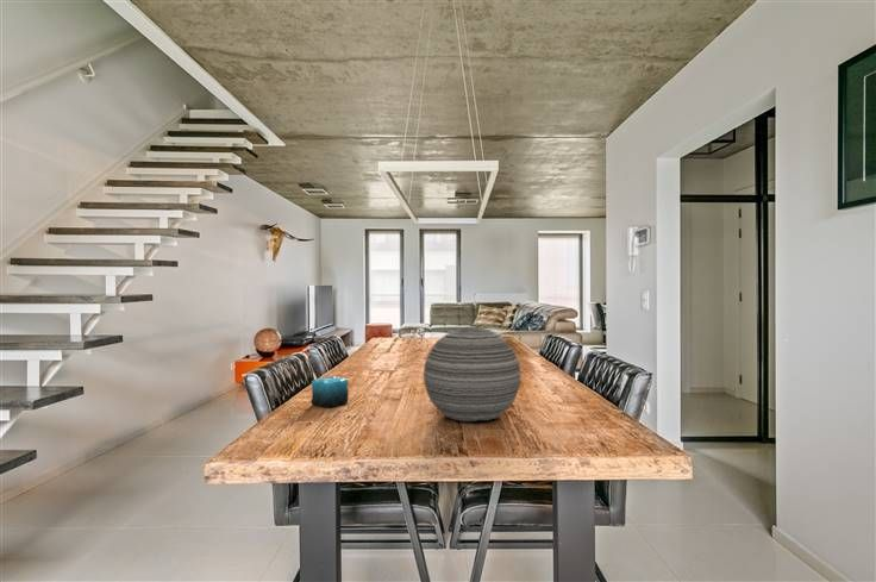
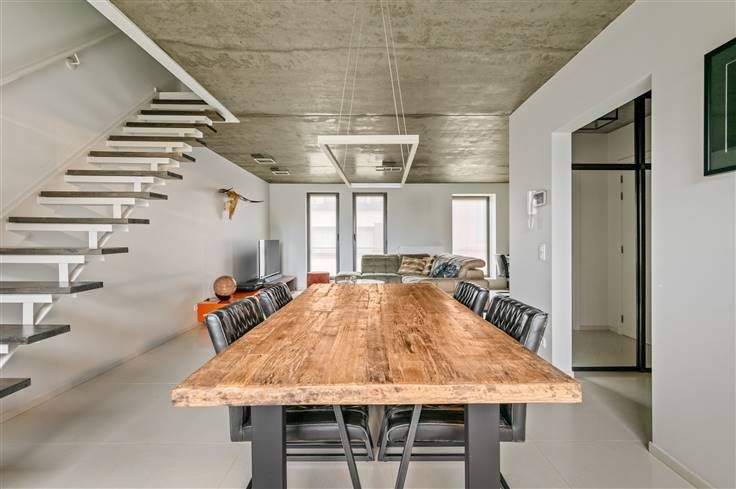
- candle [311,375,349,409]
- decorative orb [423,325,523,423]
